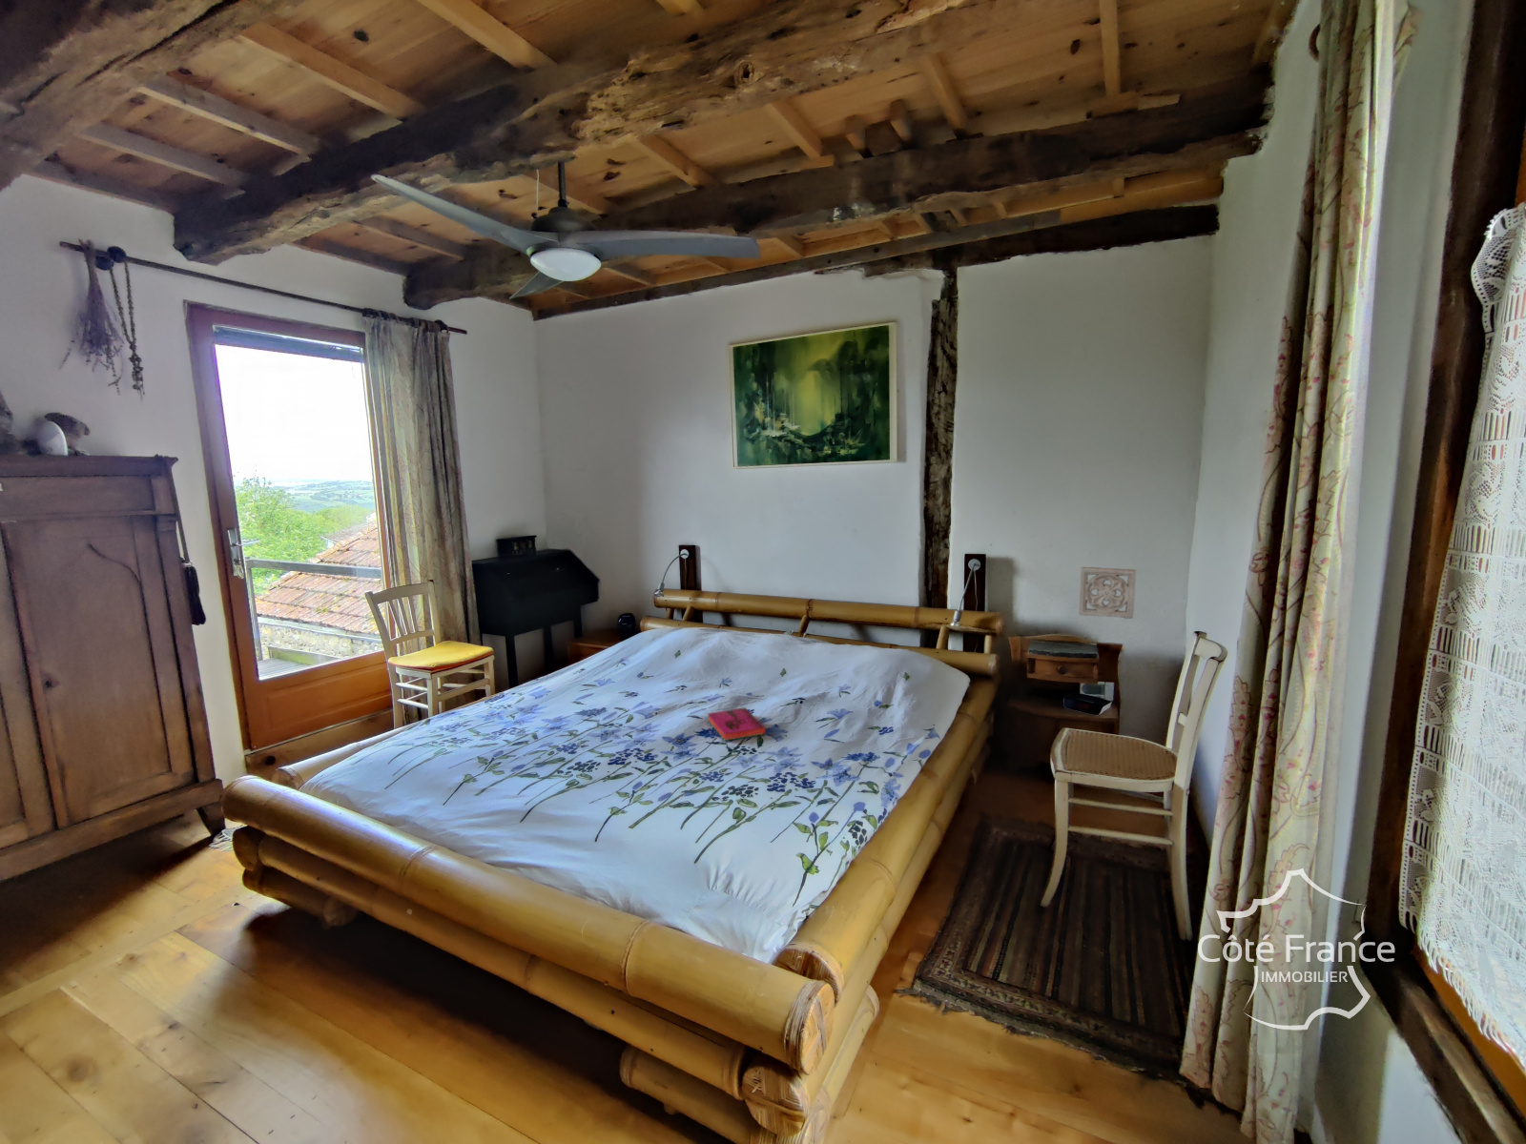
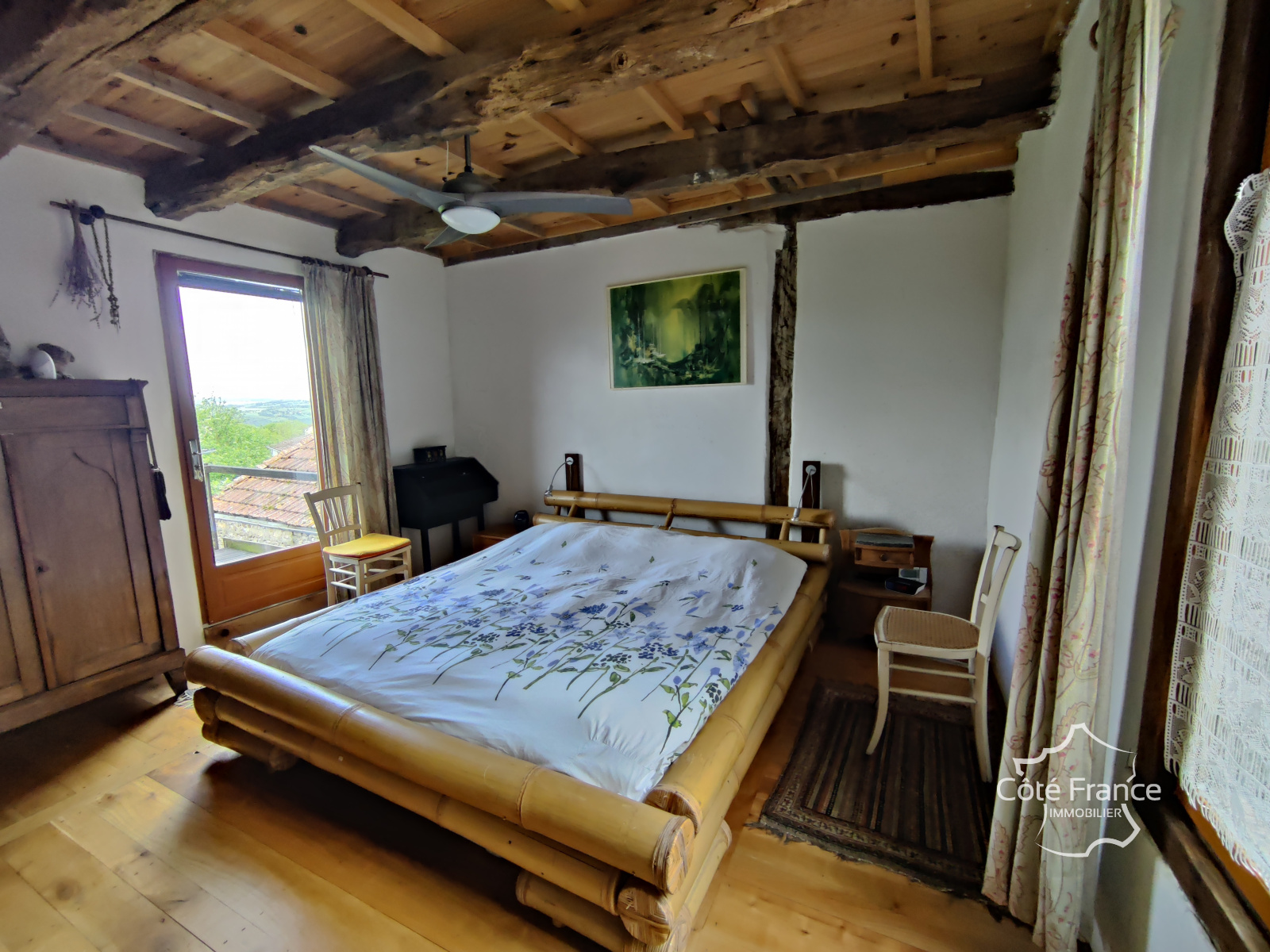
- wall ornament [1078,566,1137,620]
- hardback book [707,707,767,741]
